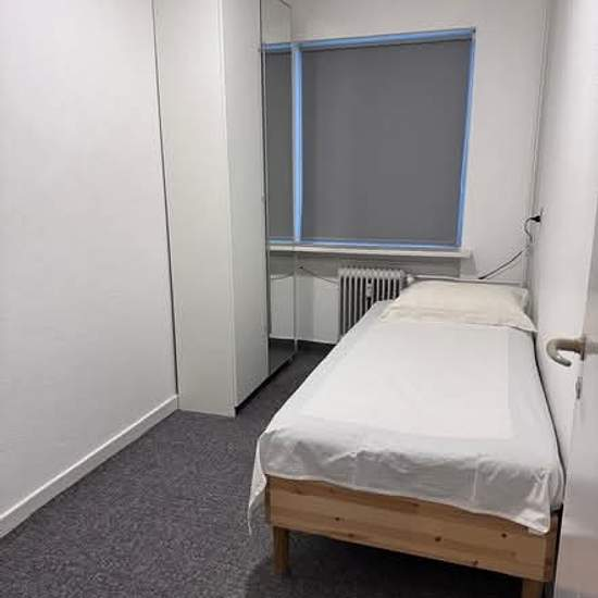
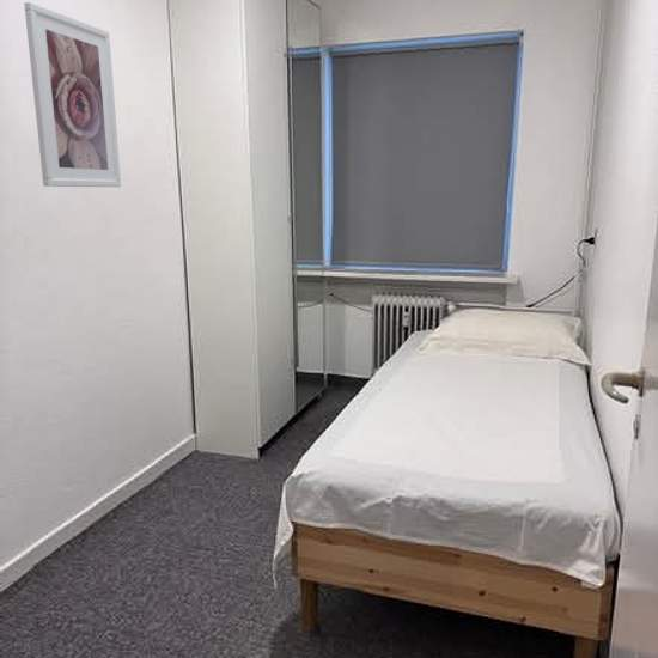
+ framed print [23,1,122,188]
